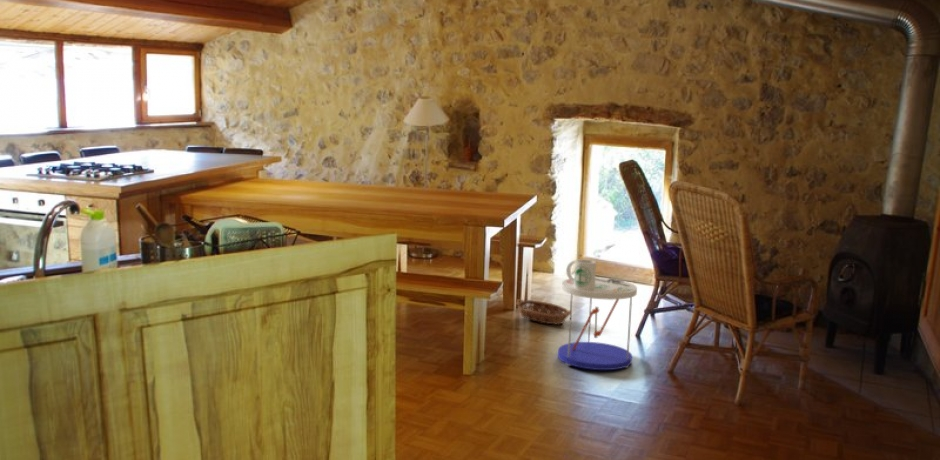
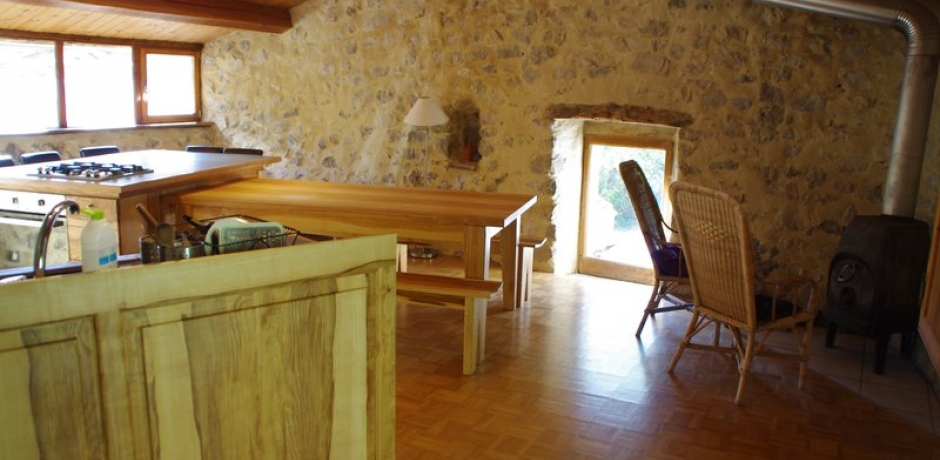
- basket [515,298,570,326]
- side table [557,258,638,371]
